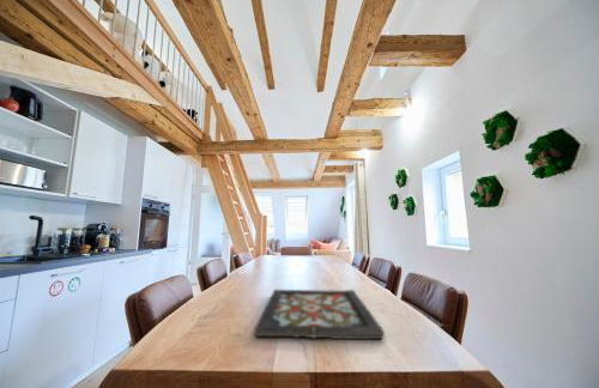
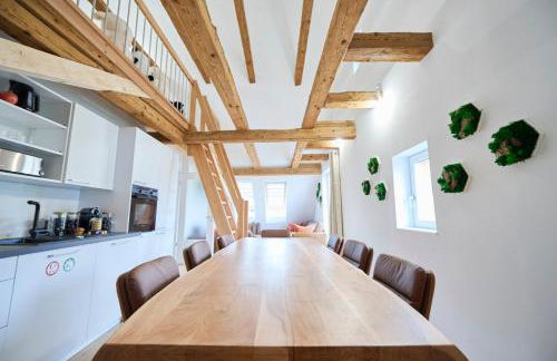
- decorative tray [253,289,386,340]
